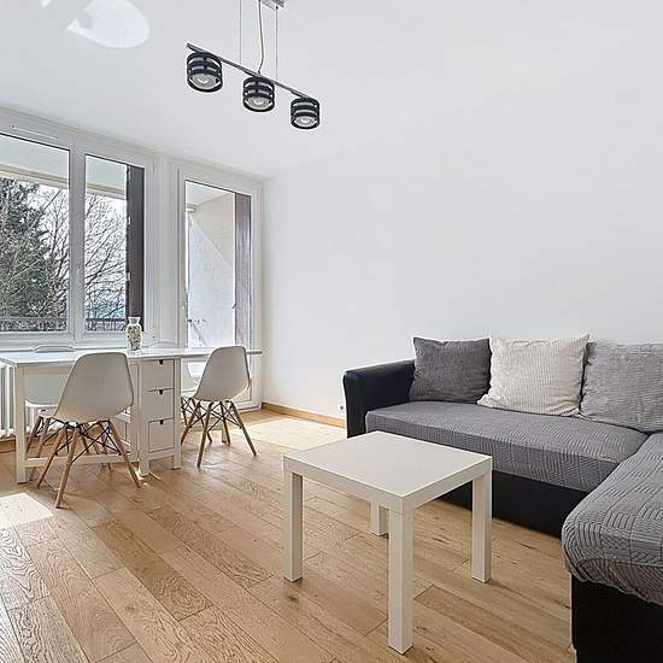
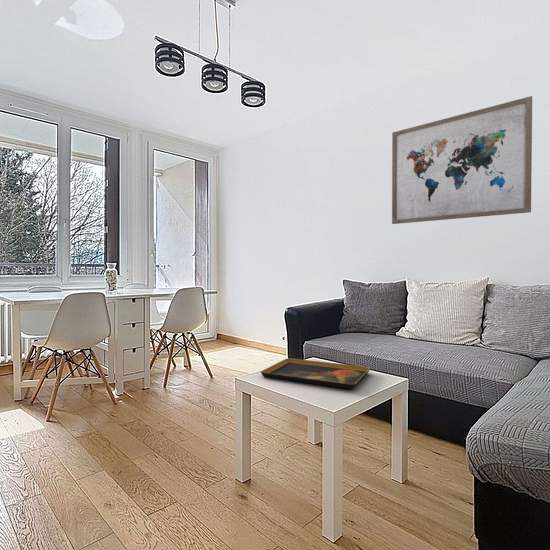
+ wall art [391,95,533,225]
+ decorative tray [260,357,372,390]
